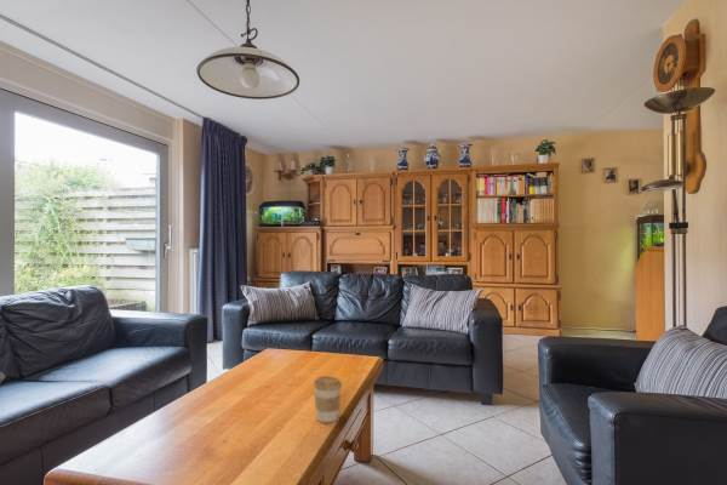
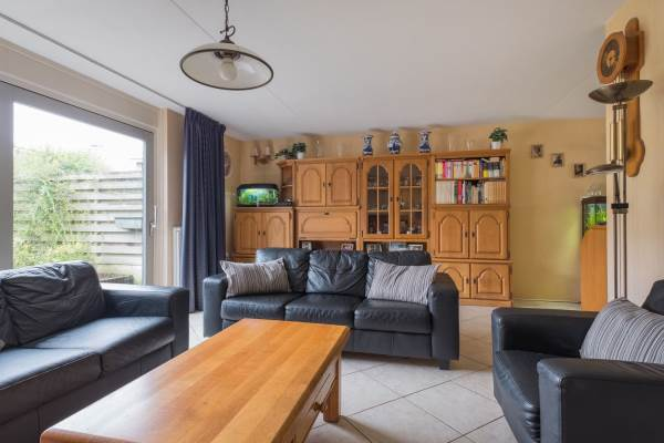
- coffee cup [313,375,343,424]
